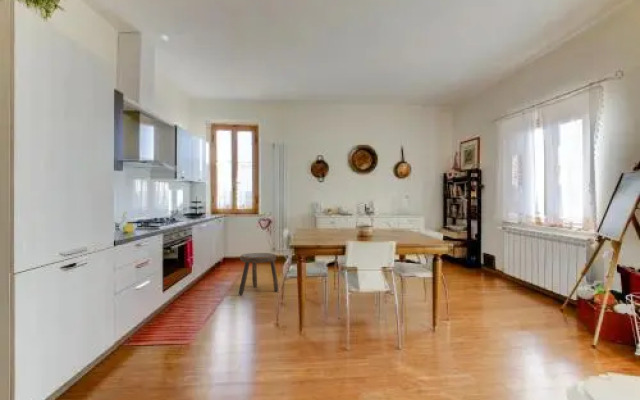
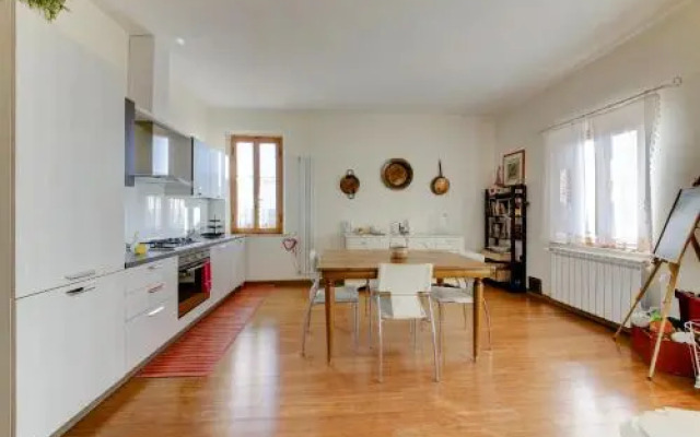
- stool [238,252,279,296]
